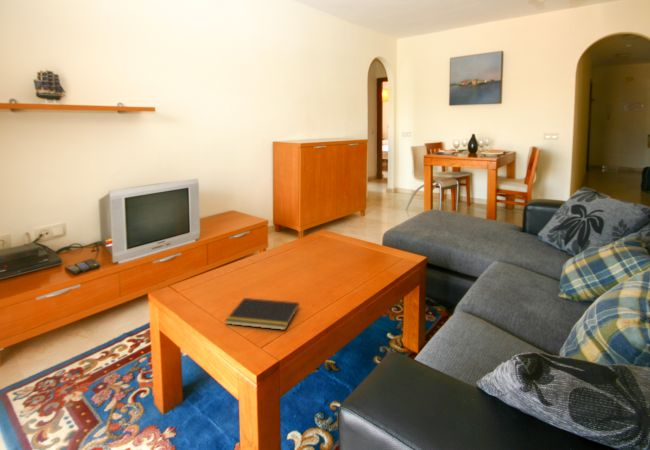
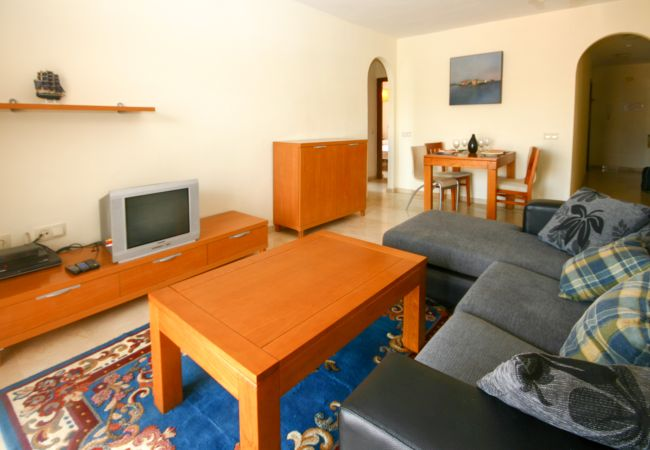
- notepad [224,297,300,331]
